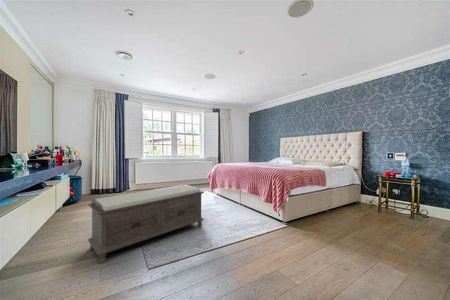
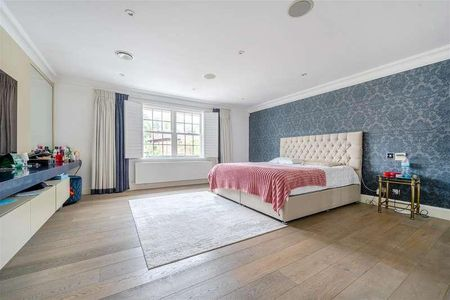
- bench [87,184,205,264]
